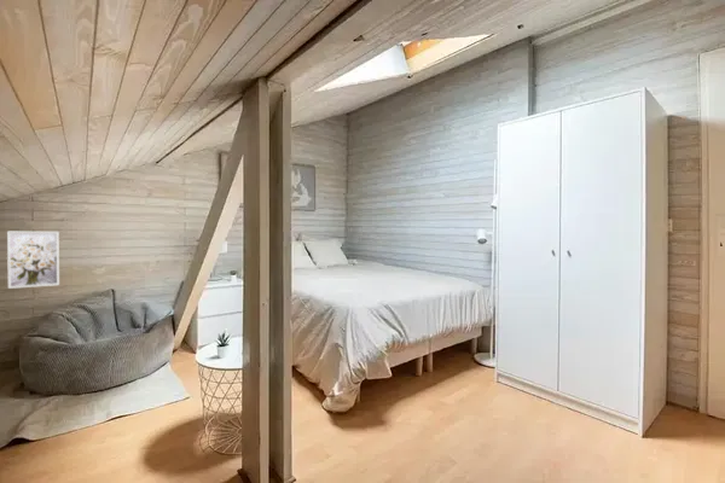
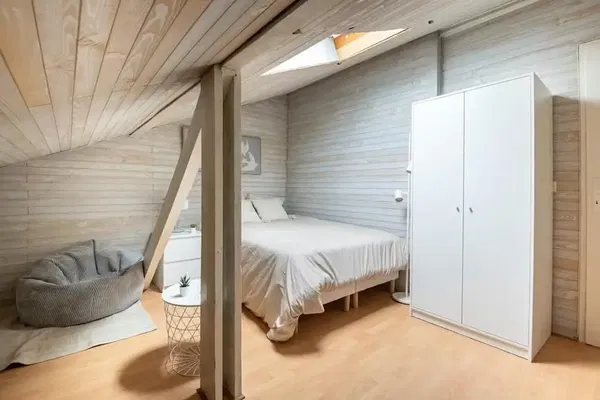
- wall art [6,231,60,290]
